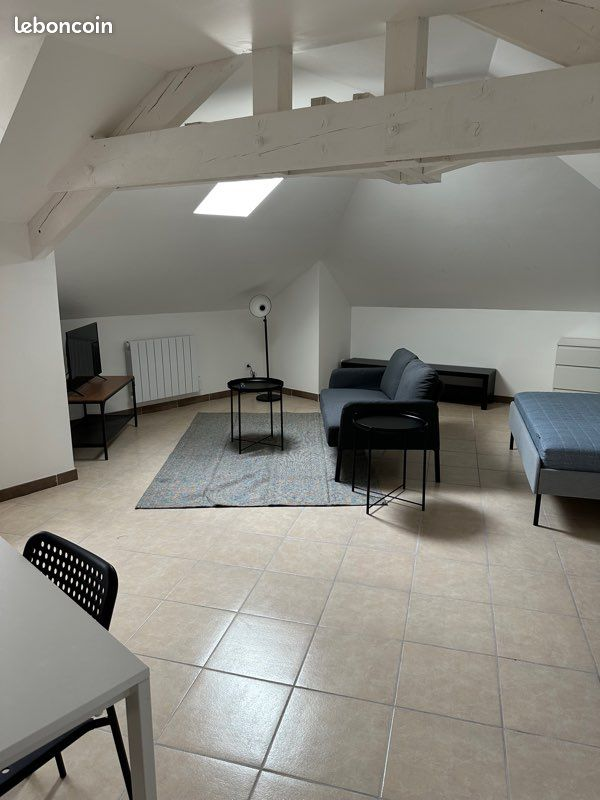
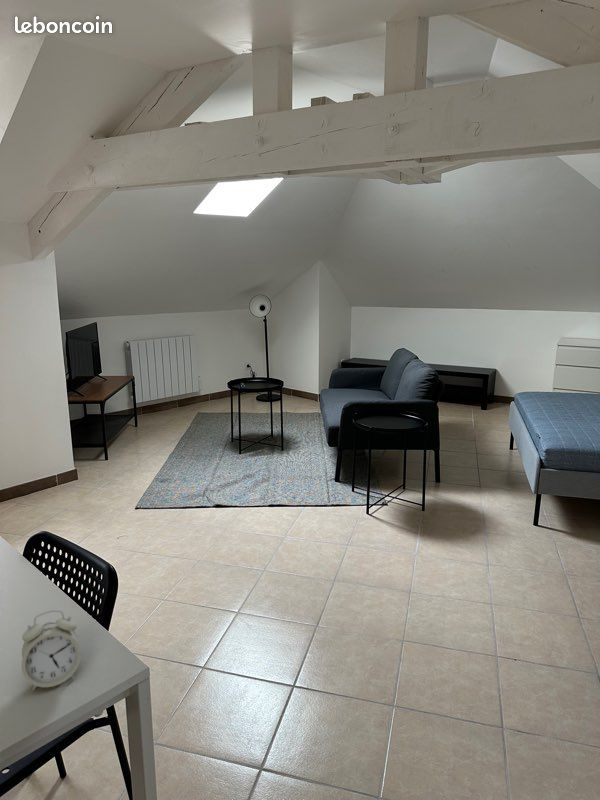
+ alarm clock [21,609,82,691]
